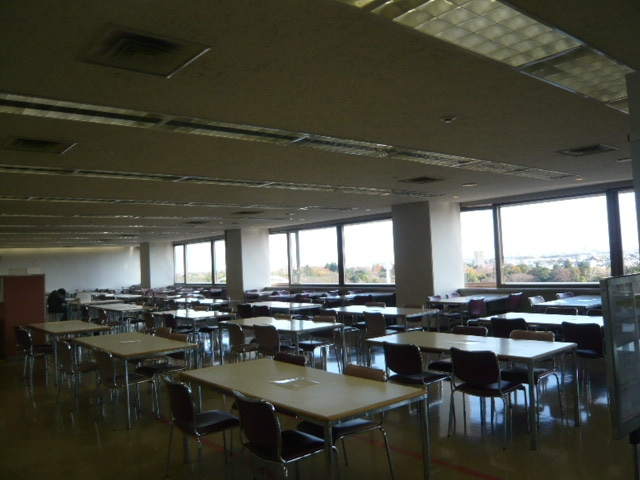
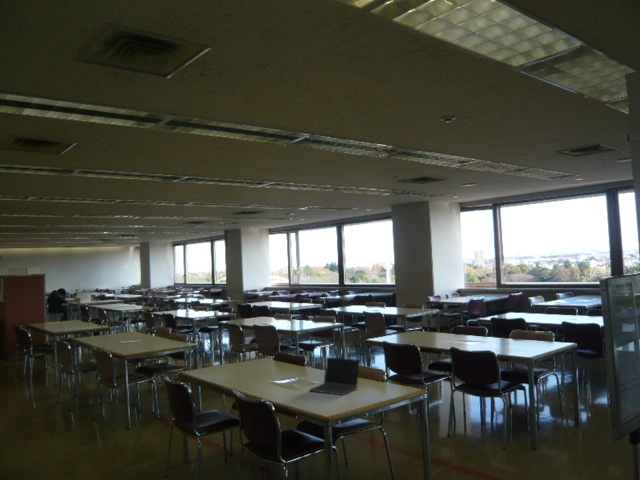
+ laptop computer [308,356,361,396]
